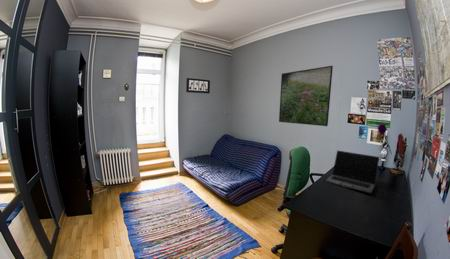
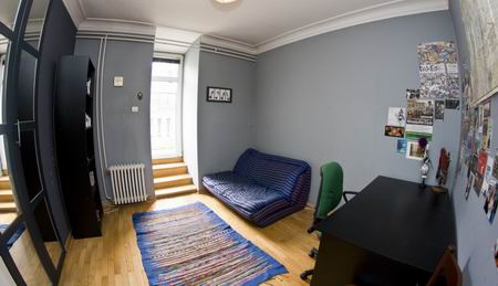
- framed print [278,65,334,127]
- laptop [324,150,380,195]
